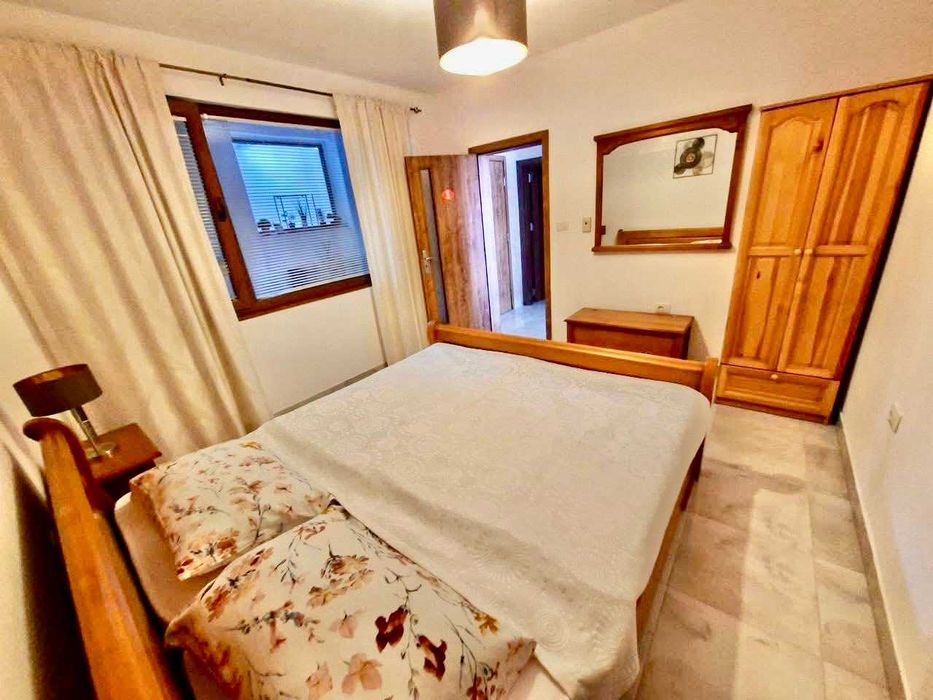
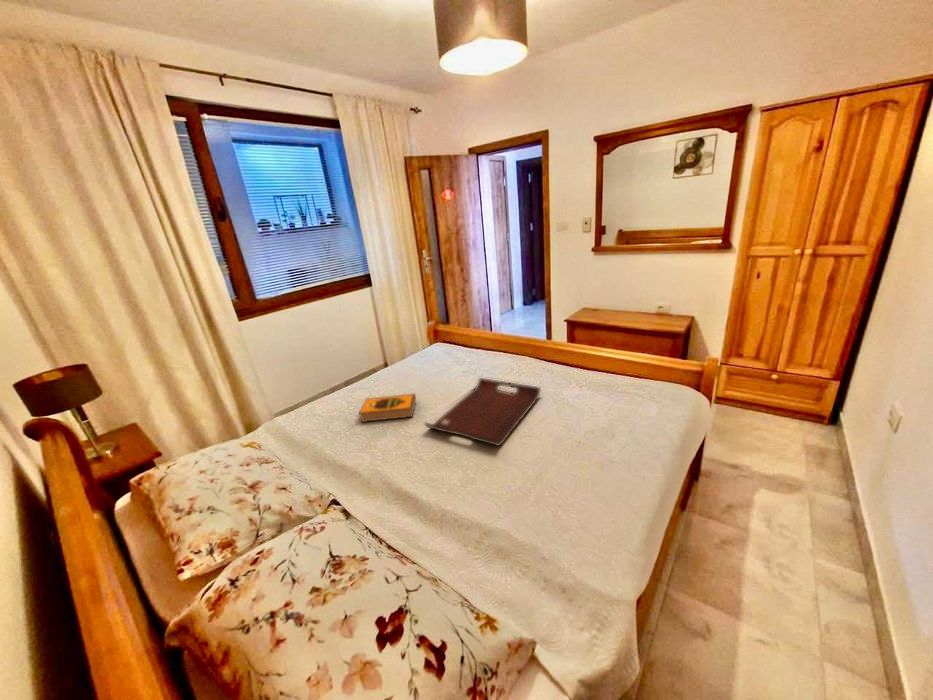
+ serving tray [423,377,542,447]
+ hardback book [357,392,417,423]
